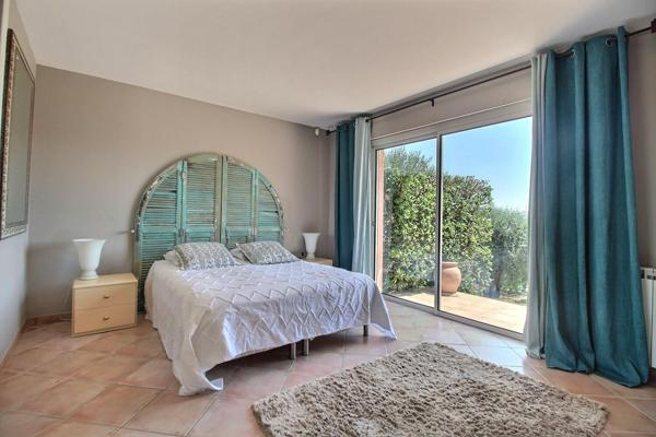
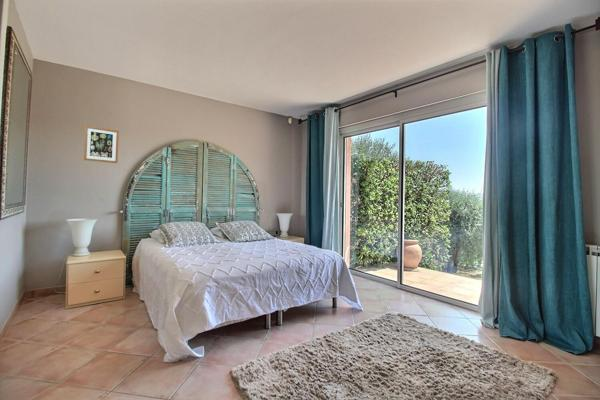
+ wall art [83,125,120,164]
